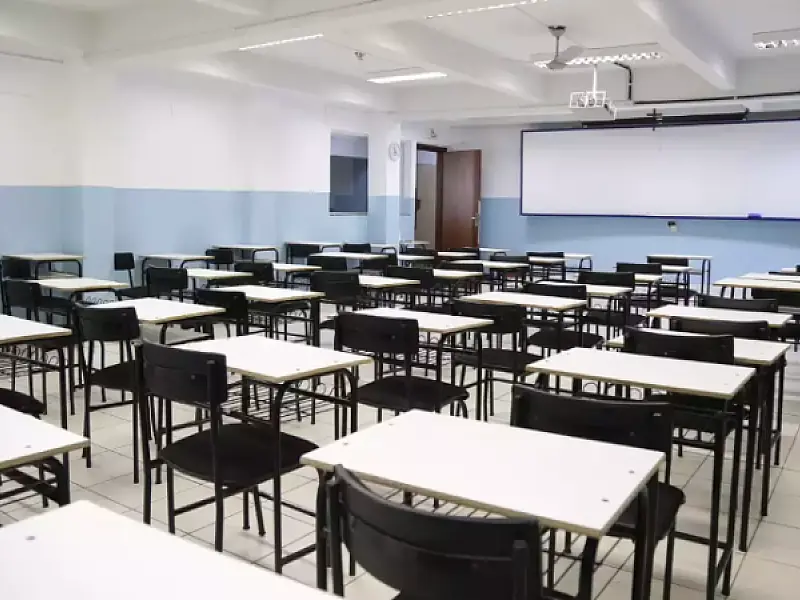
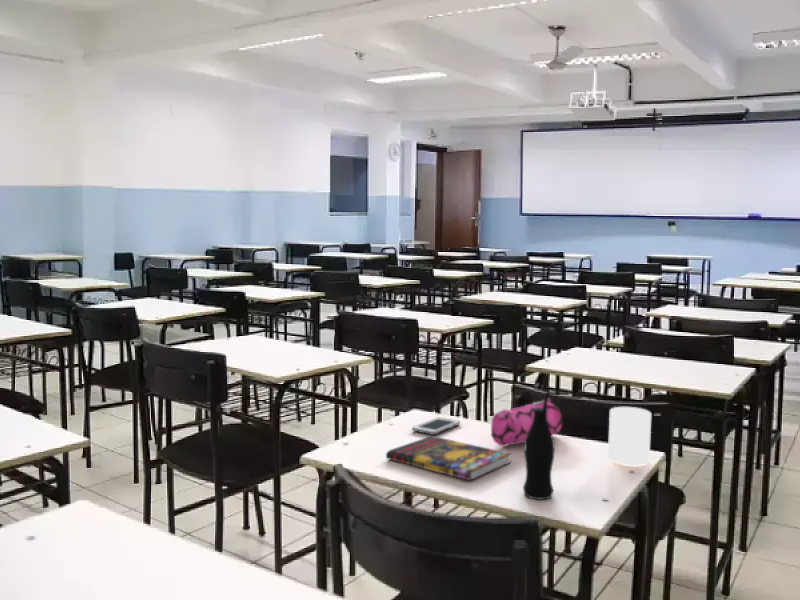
+ cup [607,406,652,466]
+ pencil case [490,397,563,447]
+ book [385,435,512,481]
+ bottle [522,390,571,500]
+ cell phone [411,417,461,436]
